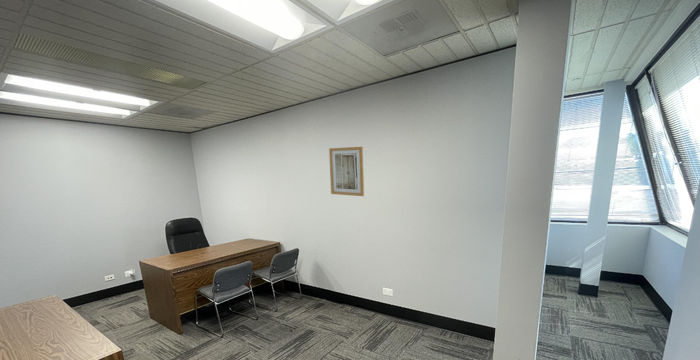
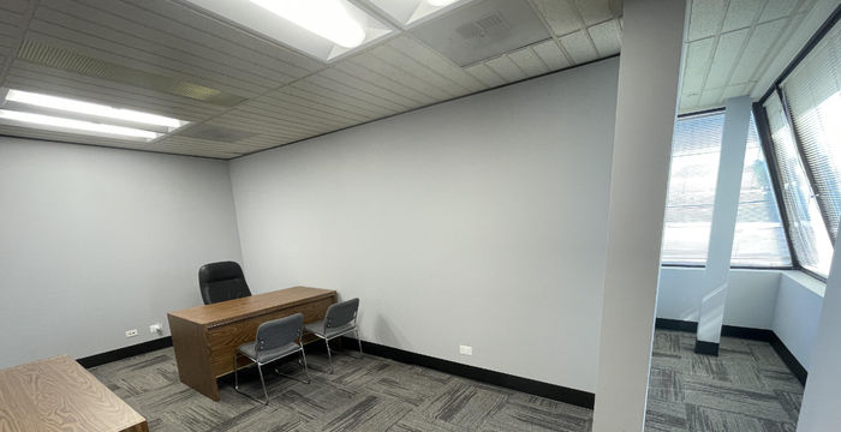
- wall art [328,146,365,197]
